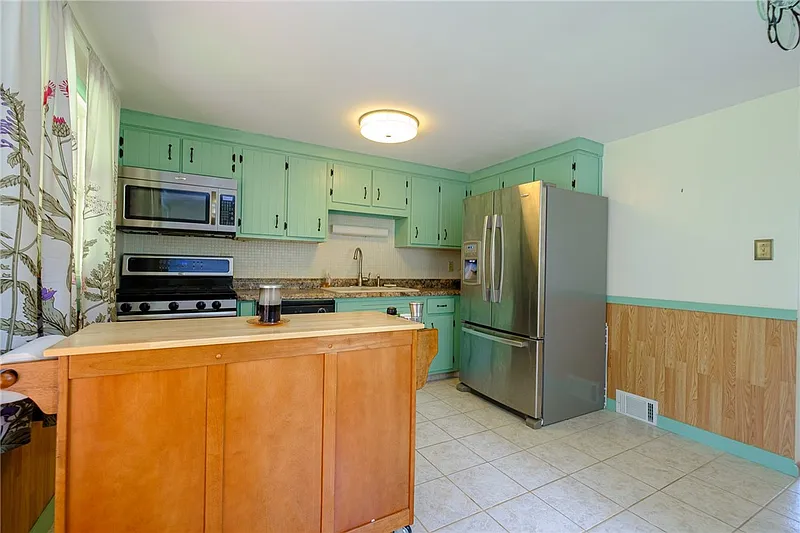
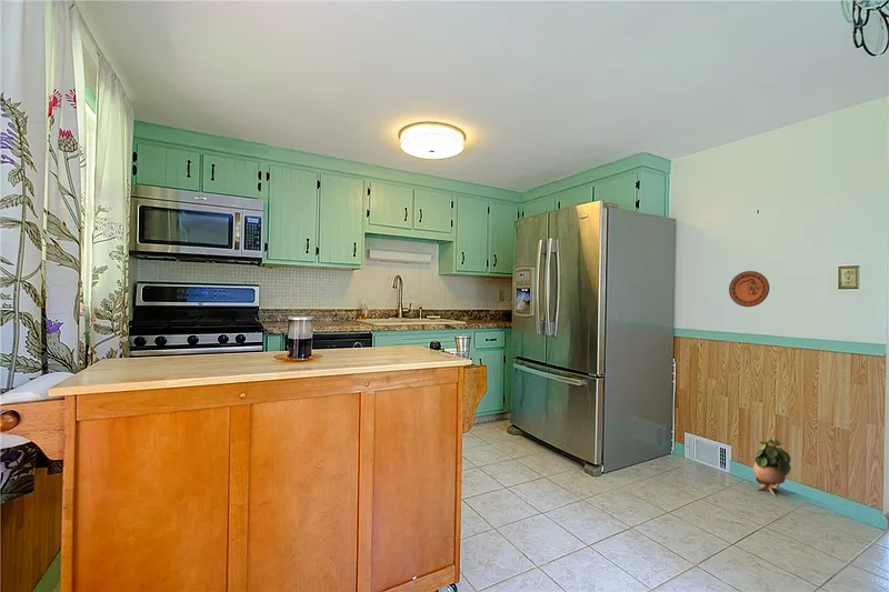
+ decorative plate [728,270,770,308]
+ potted plant [752,438,792,498]
